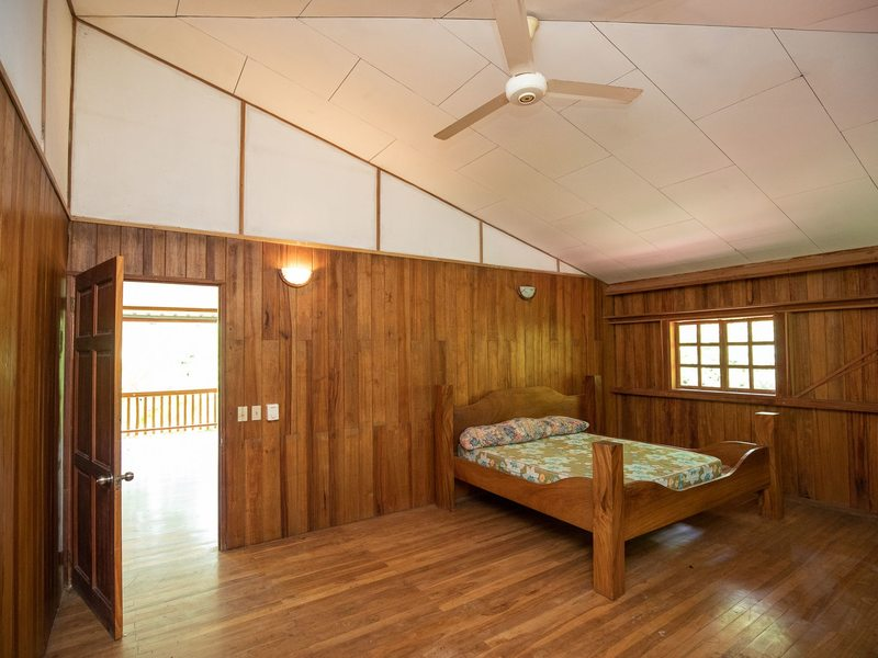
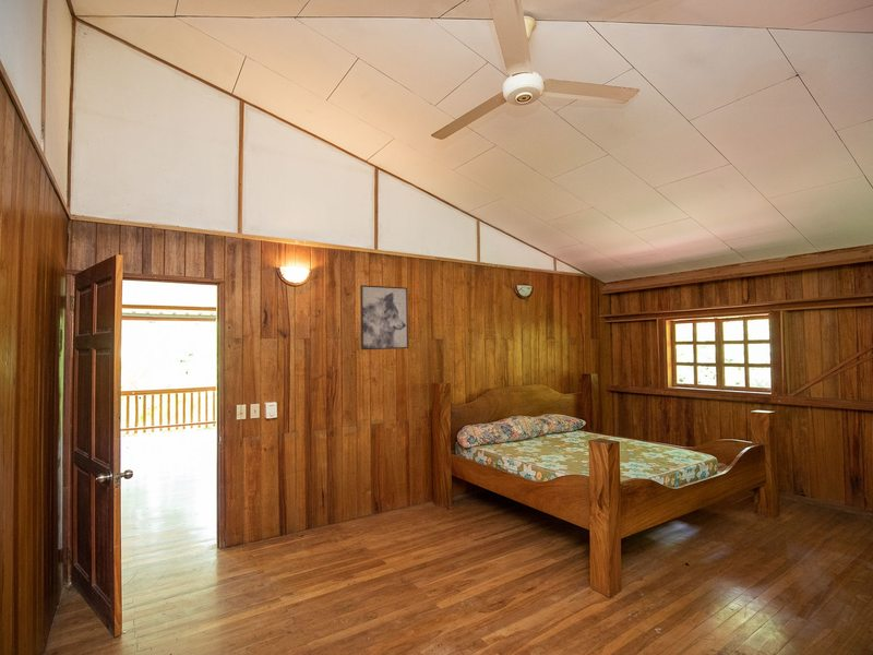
+ wall art [359,284,409,350]
